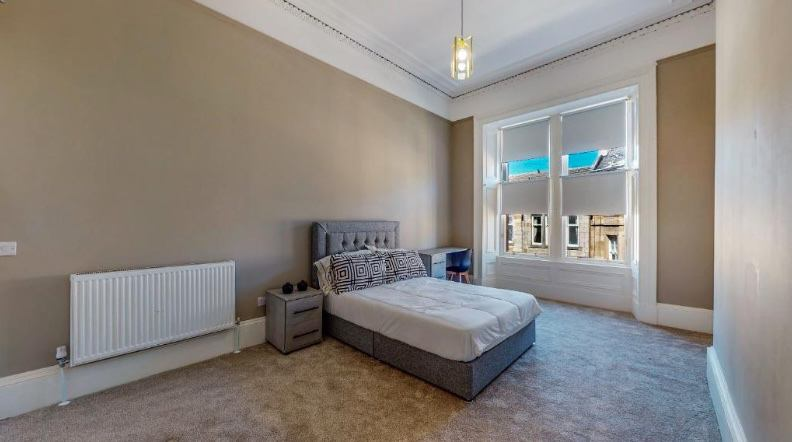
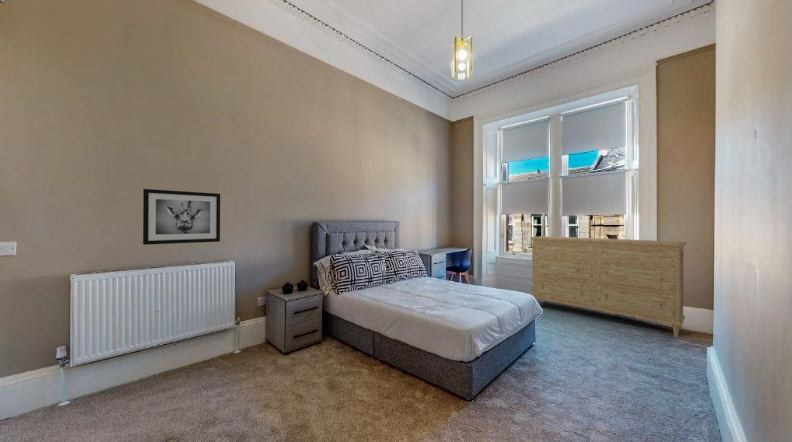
+ wall art [142,188,221,246]
+ dresser [529,235,688,338]
